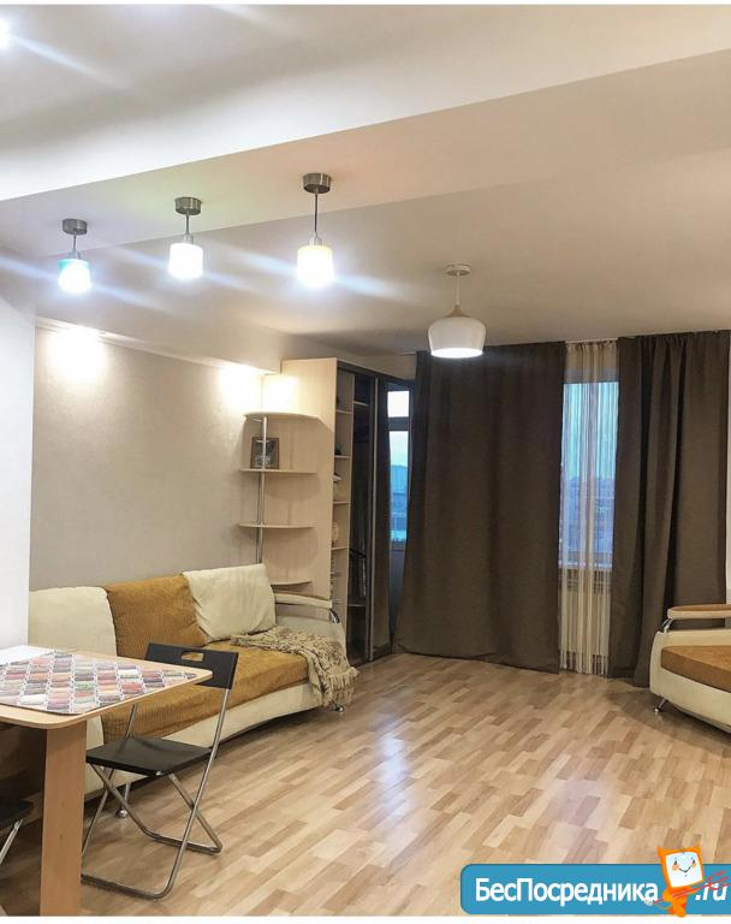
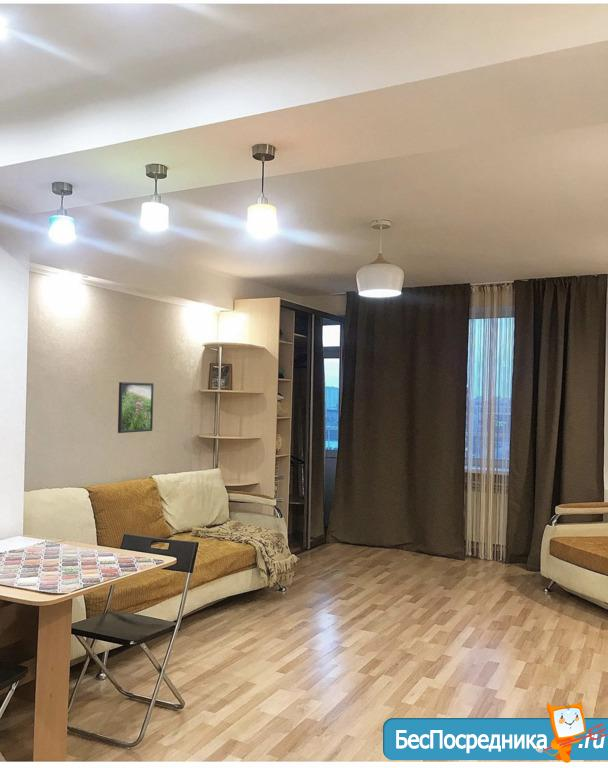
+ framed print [117,381,155,434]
